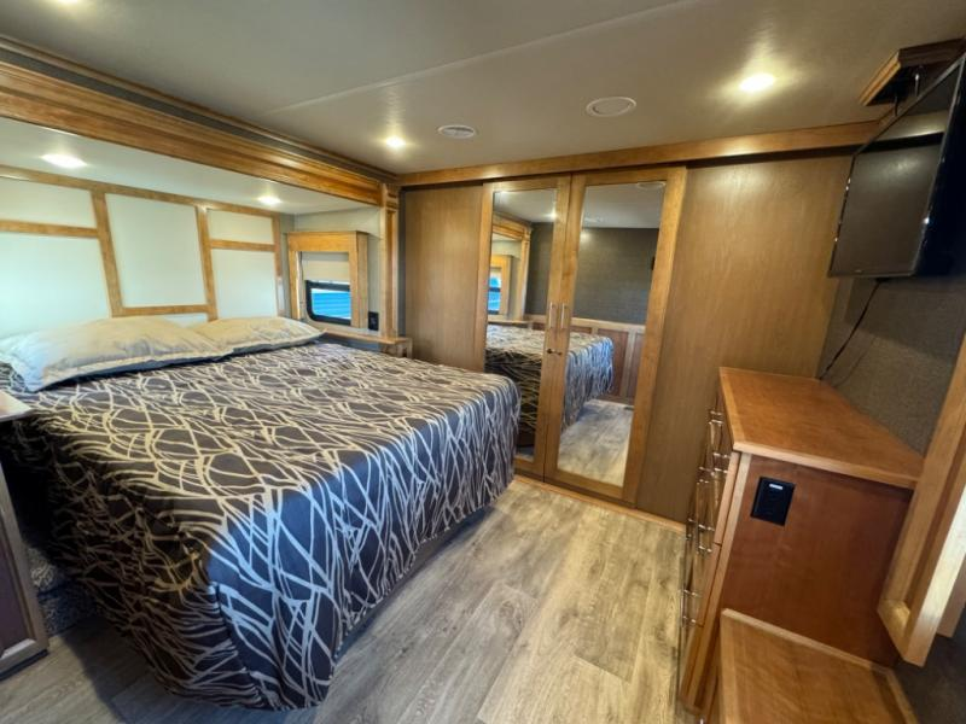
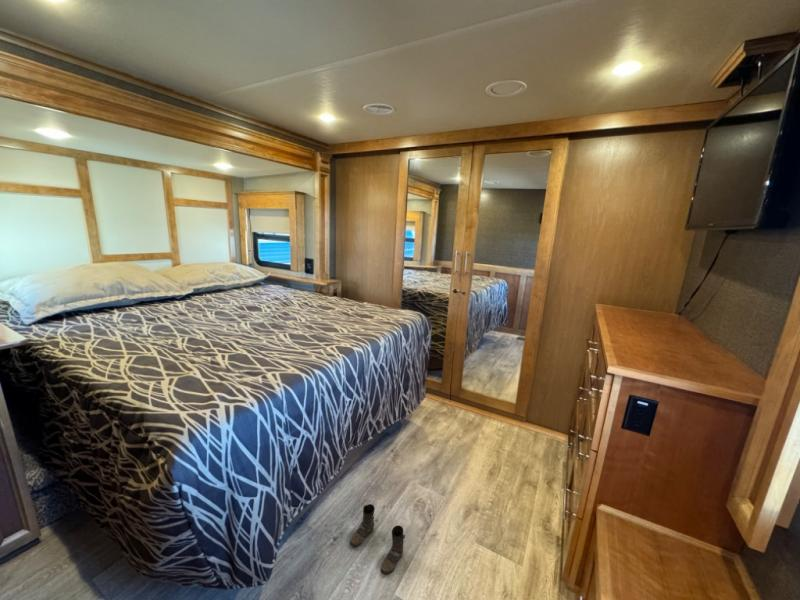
+ boots [349,503,406,576]
